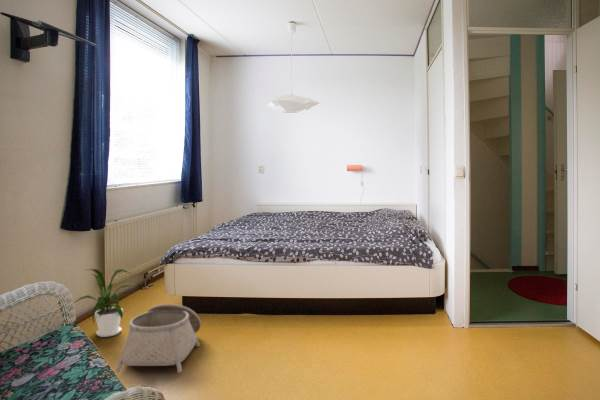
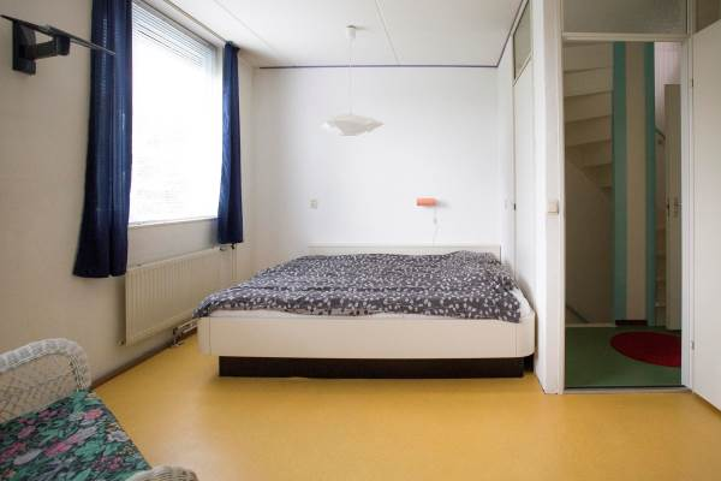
- basket [114,303,202,374]
- house plant [73,268,137,338]
